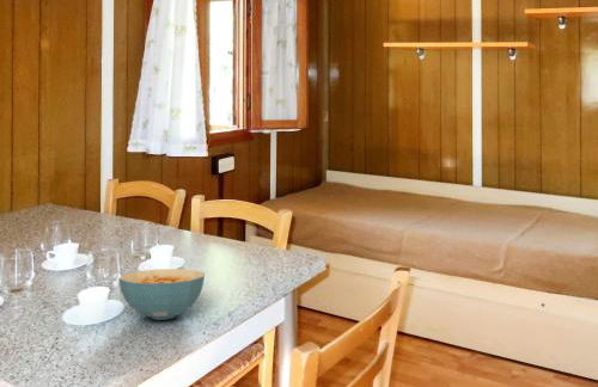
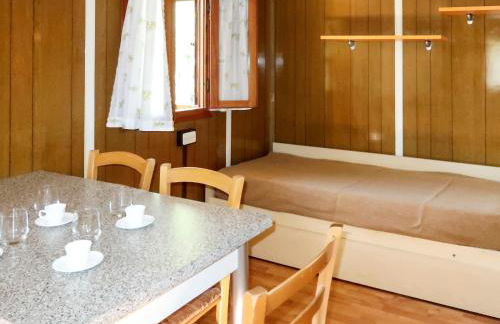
- cereal bowl [117,268,206,321]
